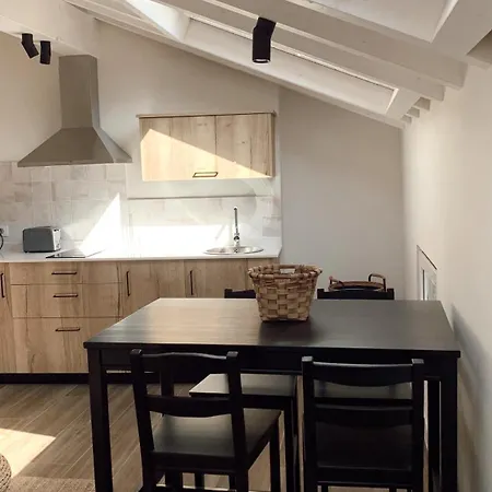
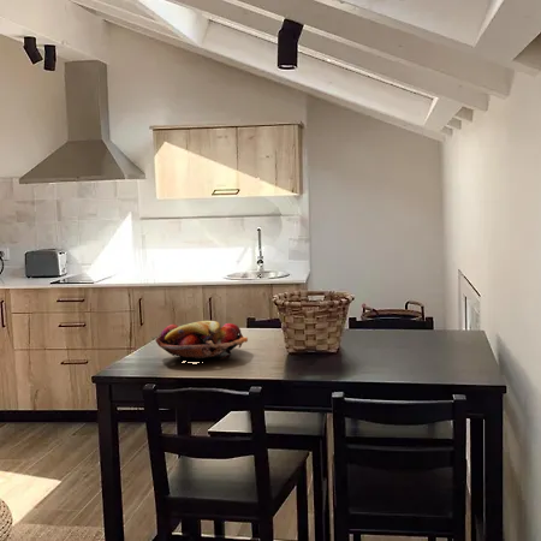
+ fruit basket [154,320,249,361]
